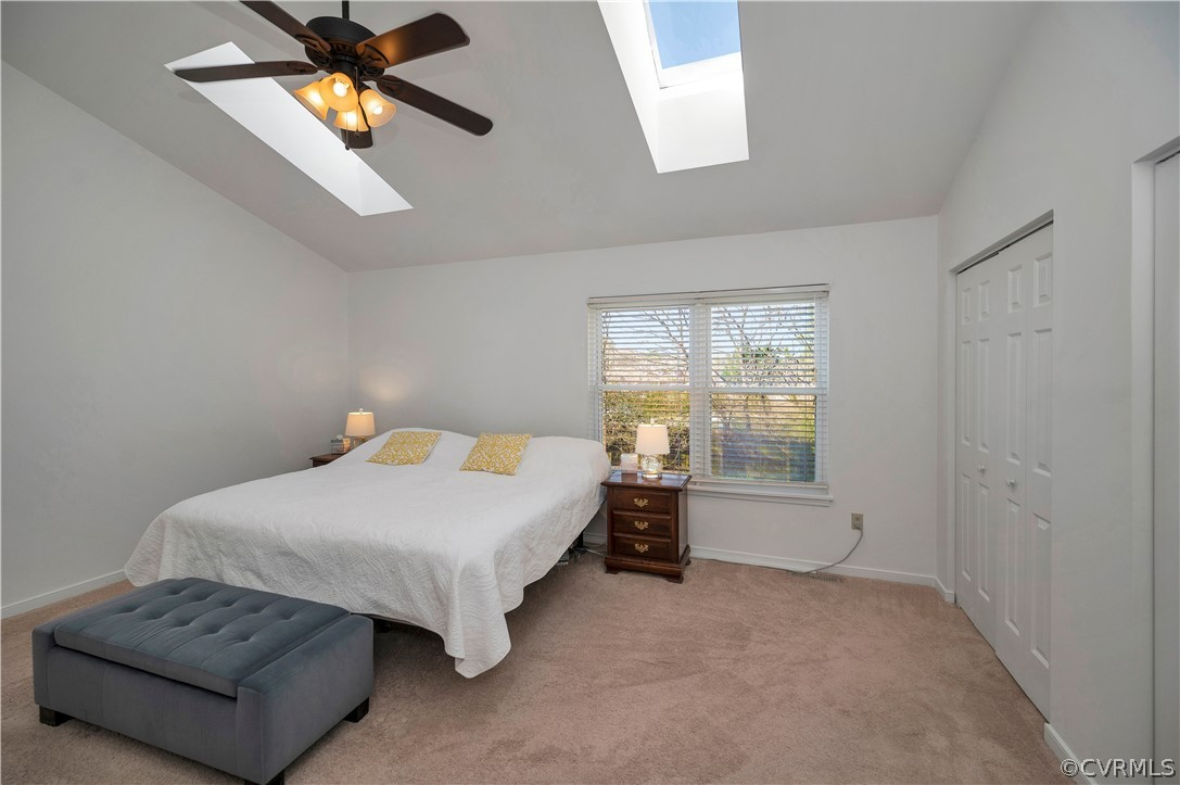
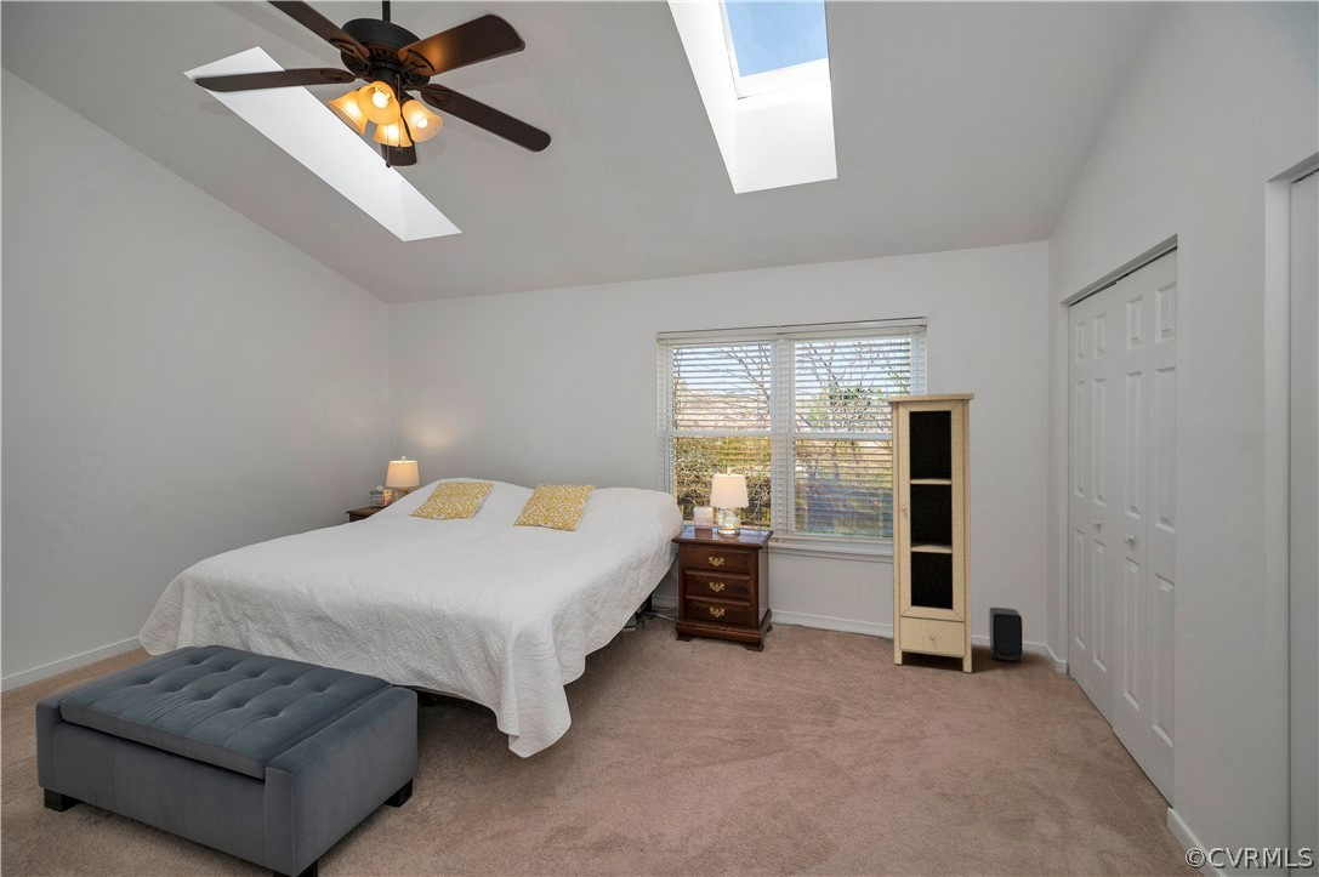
+ speaker [988,607,1024,664]
+ cupboard [887,393,976,673]
